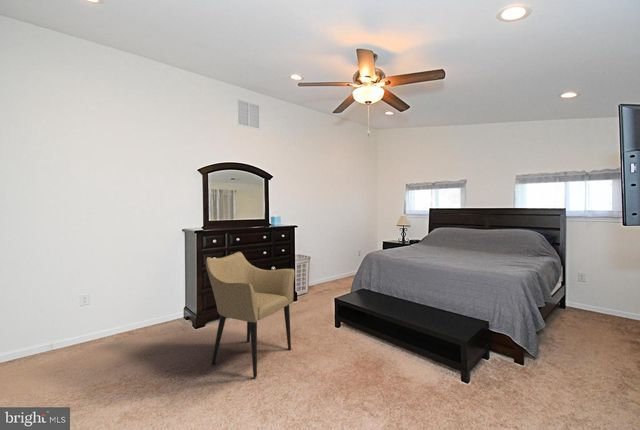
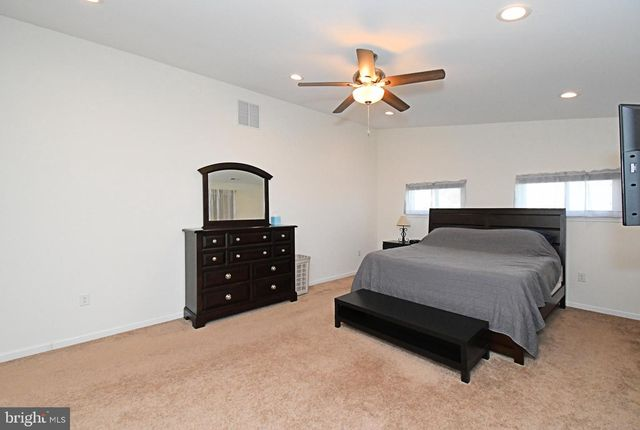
- armchair [205,251,296,378]
